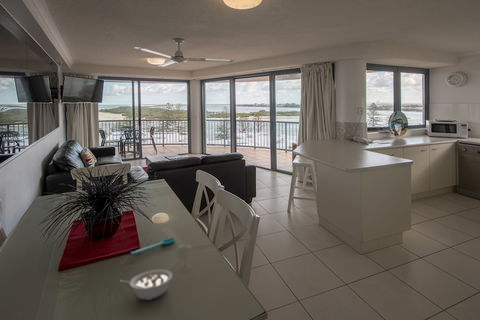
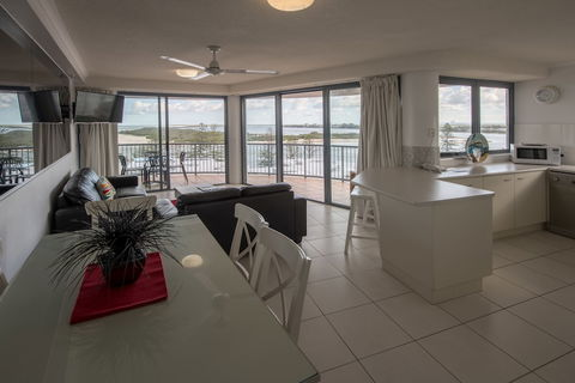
- legume [119,269,173,301]
- spoon [130,237,176,255]
